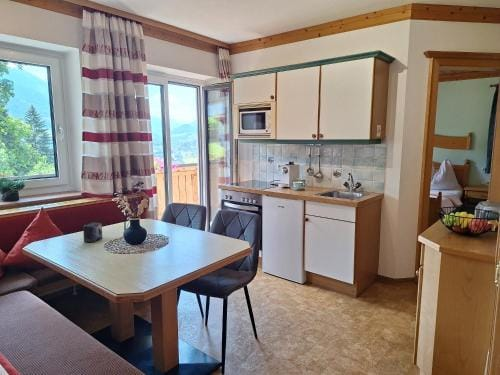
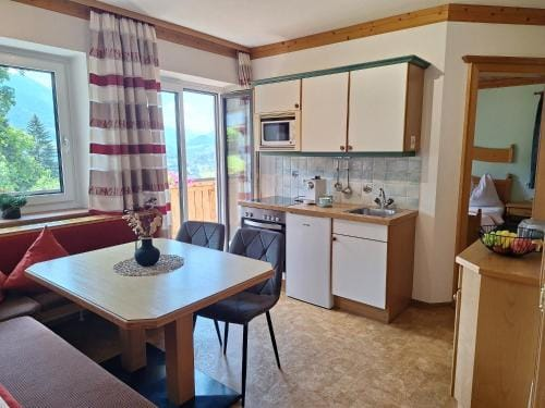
- small box [82,221,103,244]
